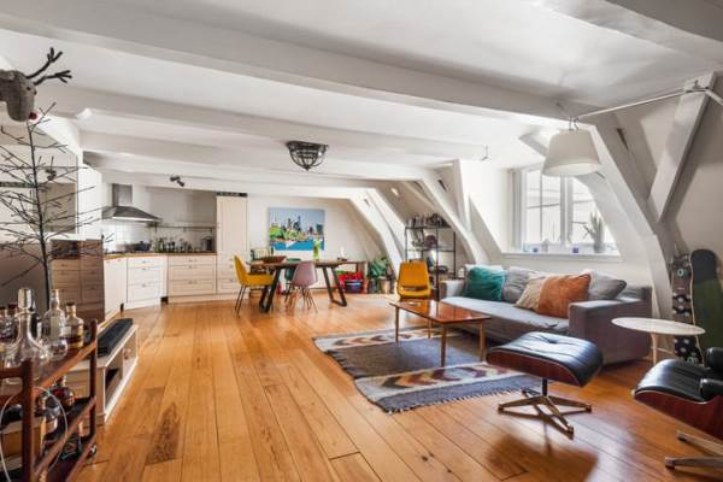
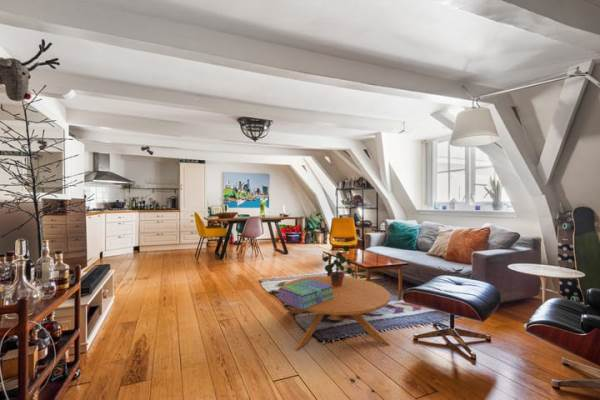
+ stack of books [276,279,334,309]
+ potted plant [321,245,355,286]
+ coffee table [282,275,392,352]
